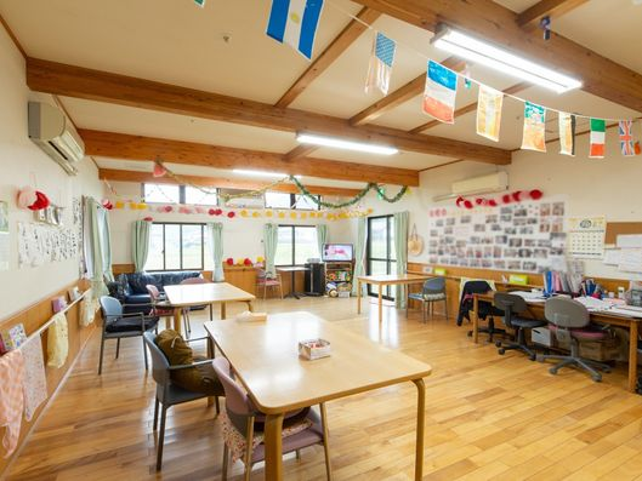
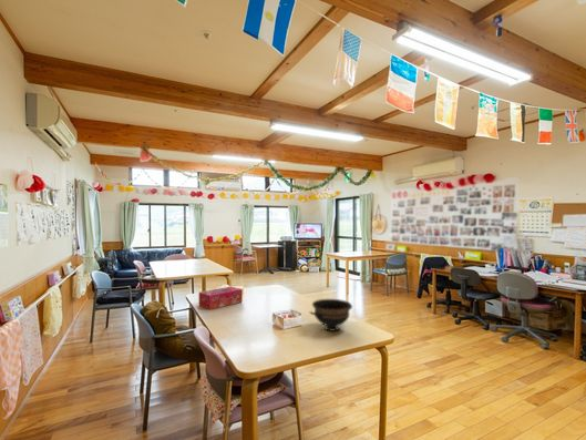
+ bowl [309,298,353,332]
+ tissue box [198,285,244,310]
